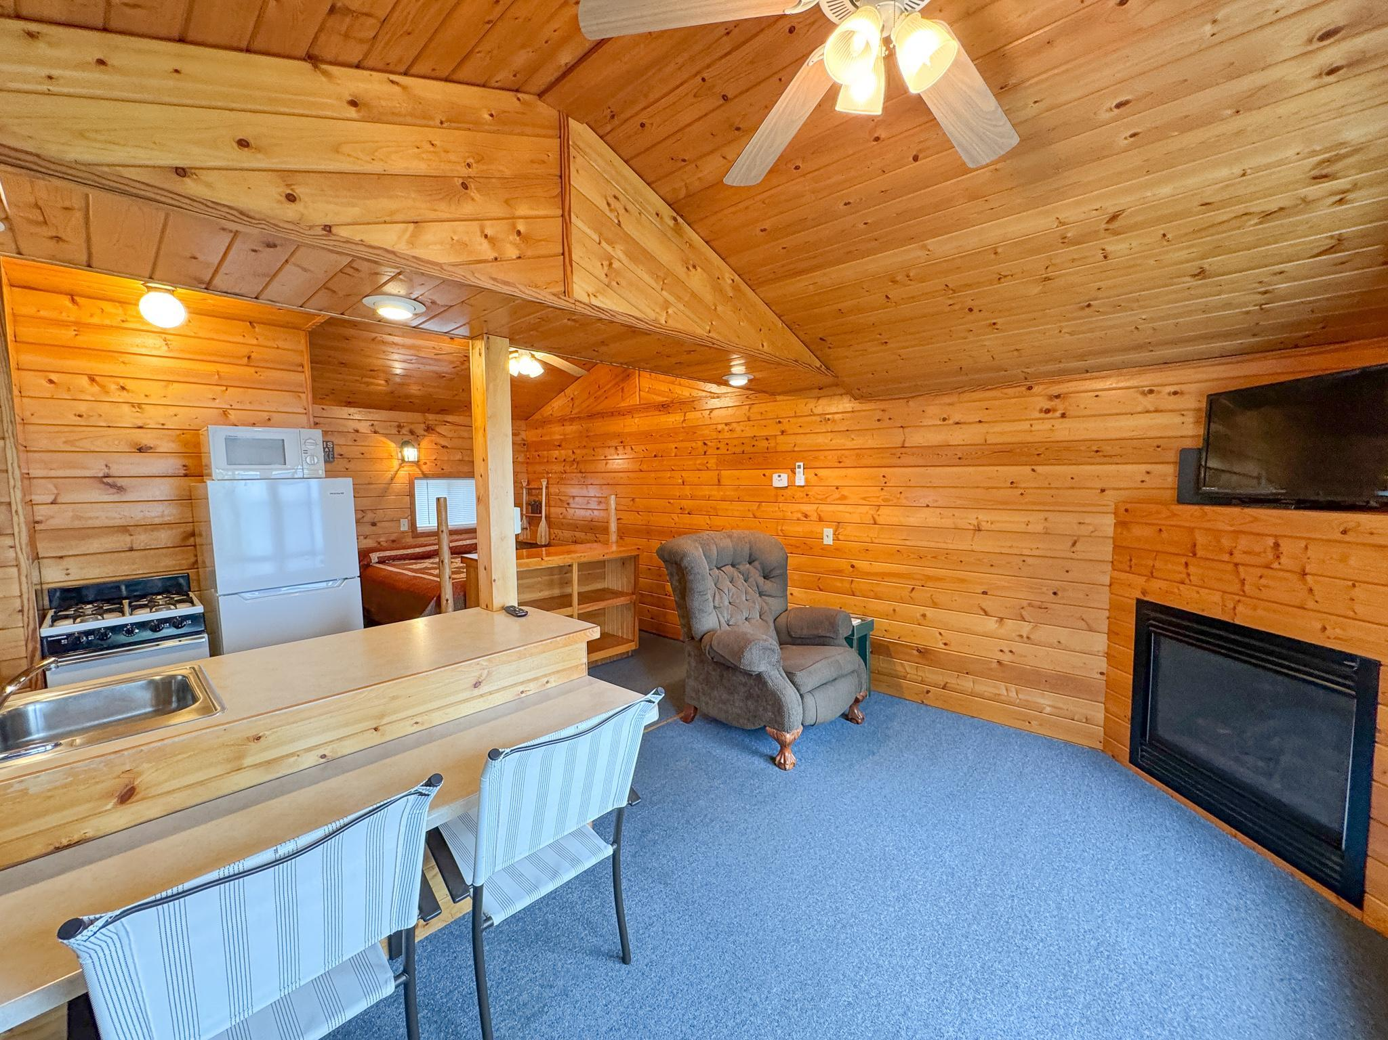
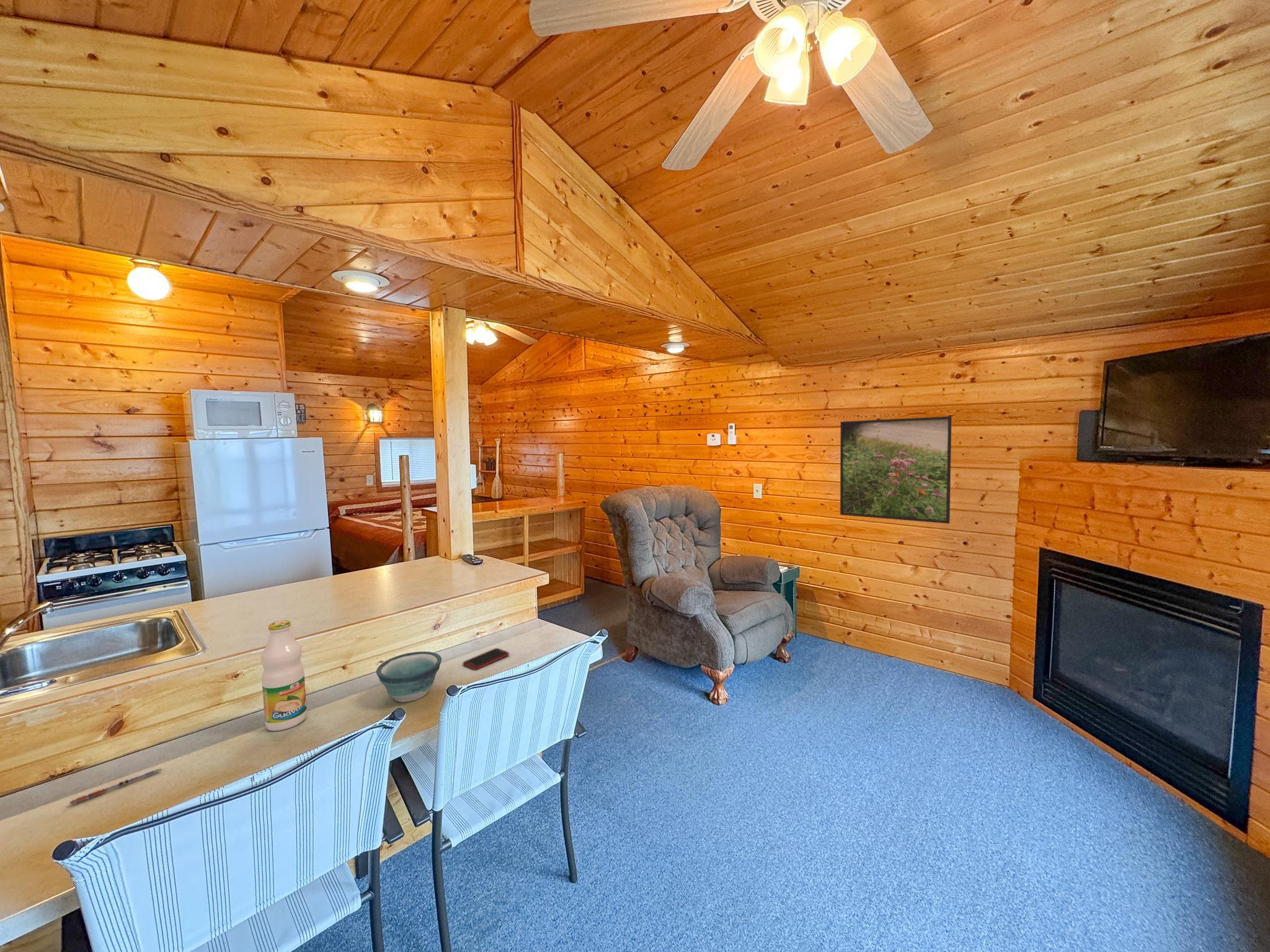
+ bowl [376,651,442,702]
+ pen [69,767,162,805]
+ cell phone [462,648,510,671]
+ bottle [260,620,308,731]
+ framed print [840,416,952,524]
